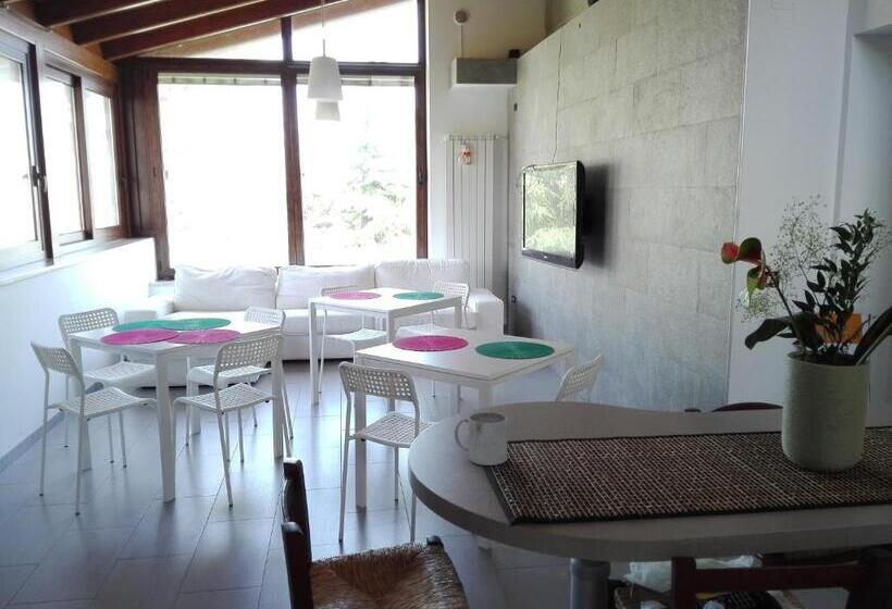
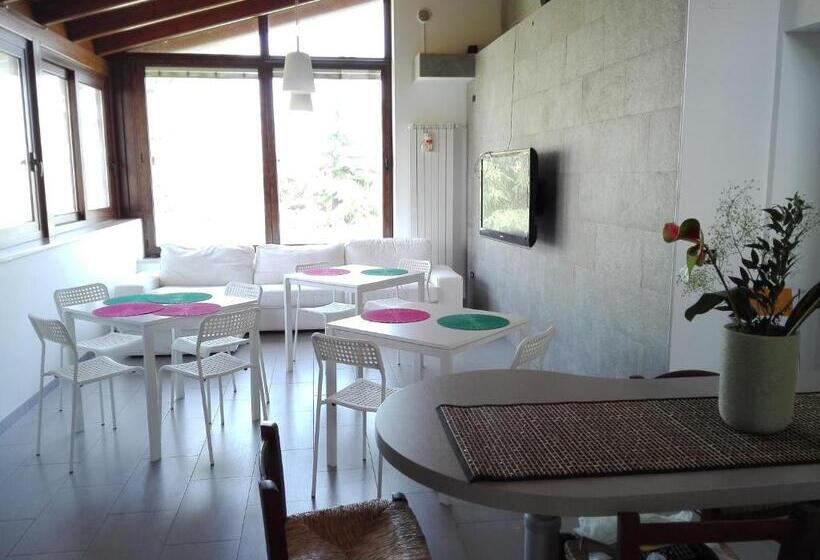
- mug [454,411,508,467]
